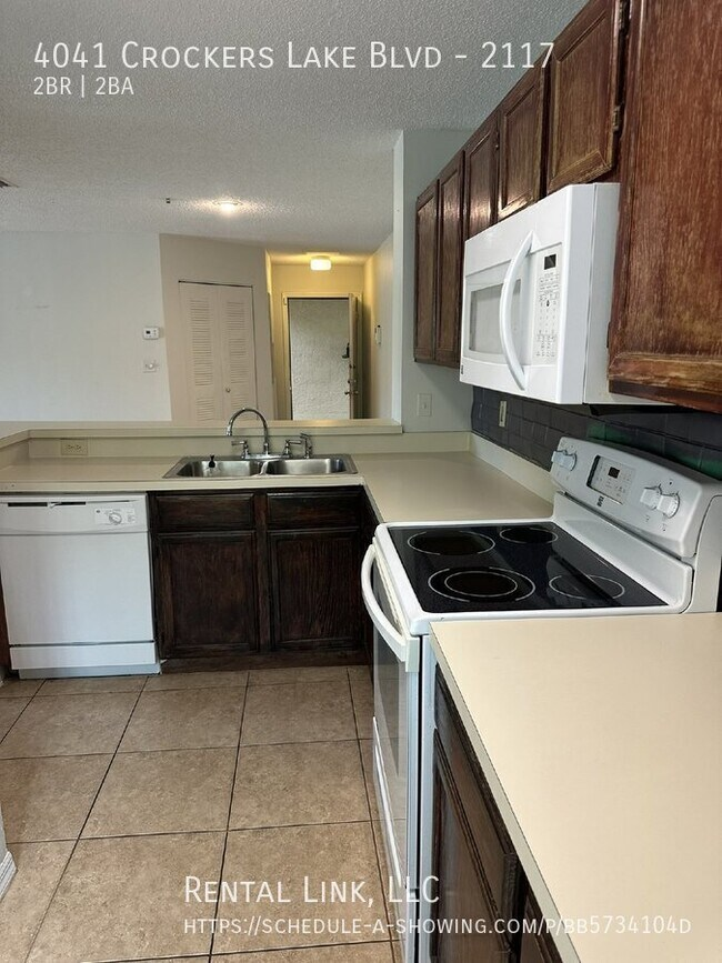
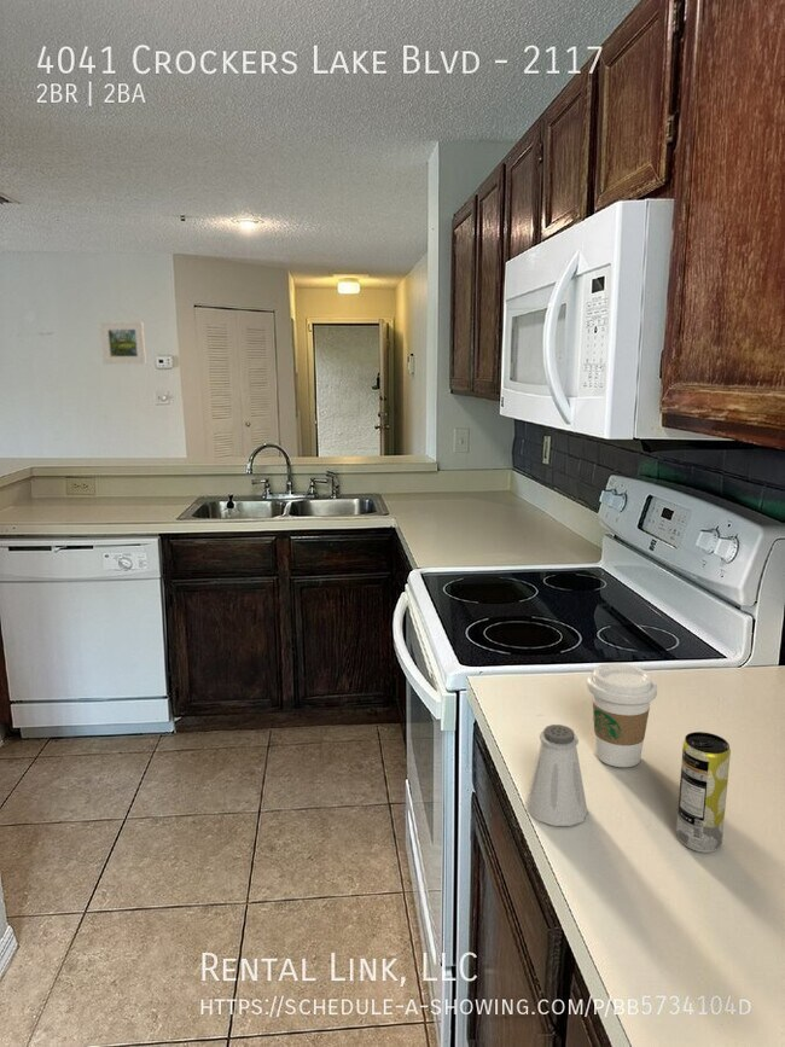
+ saltshaker [524,723,589,827]
+ beverage can [675,731,732,854]
+ coffee cup [586,662,658,768]
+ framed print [99,321,147,366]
